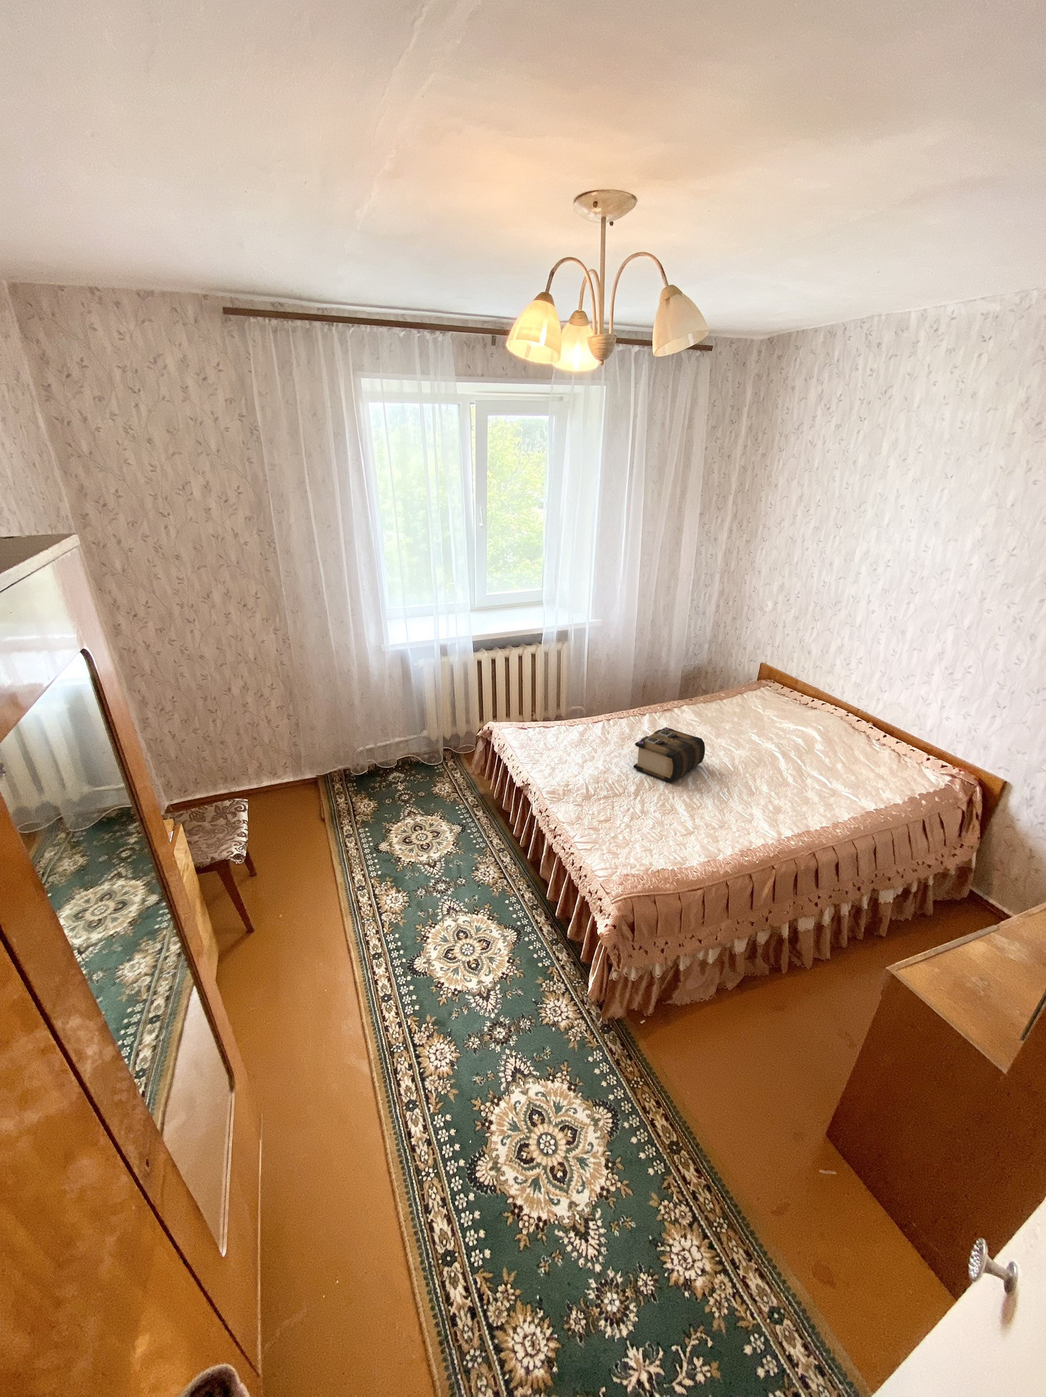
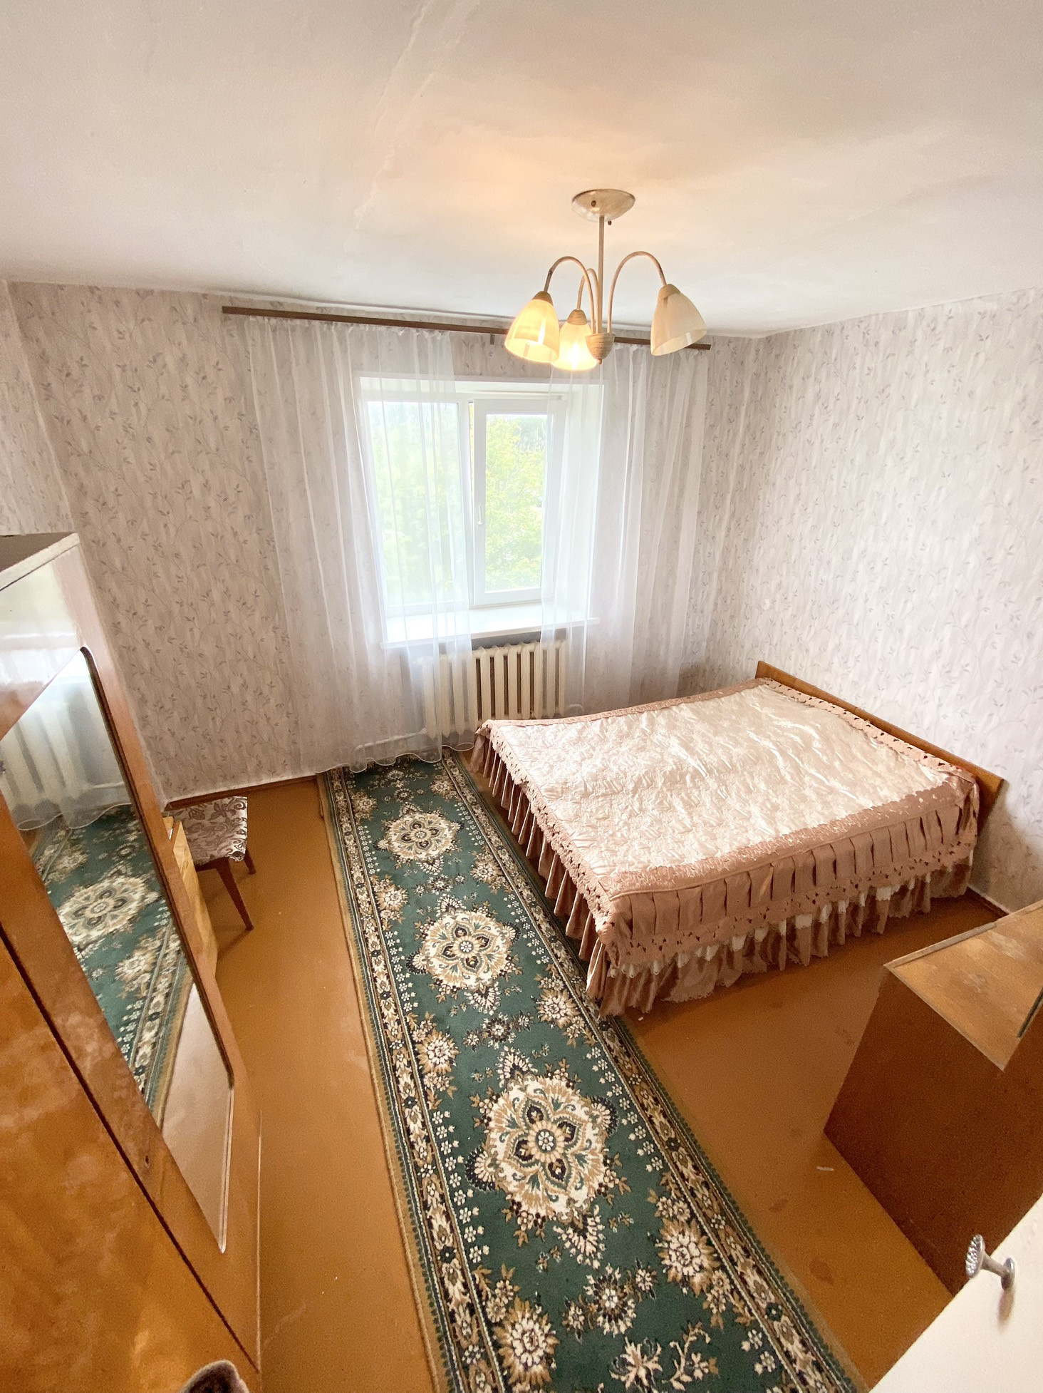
- book [632,727,705,783]
